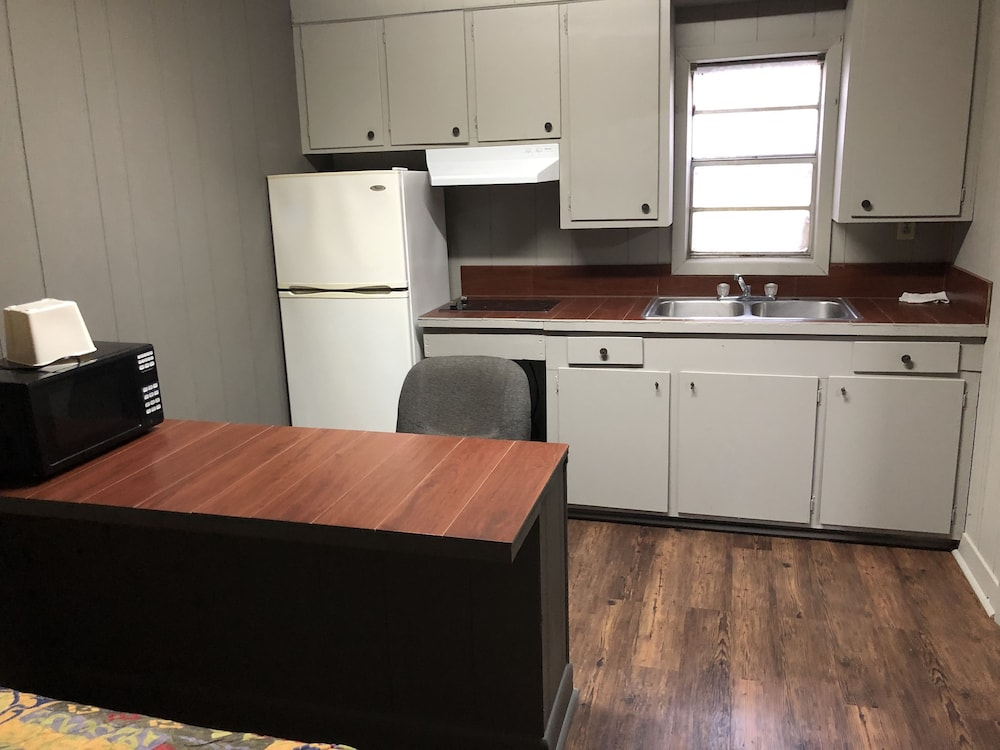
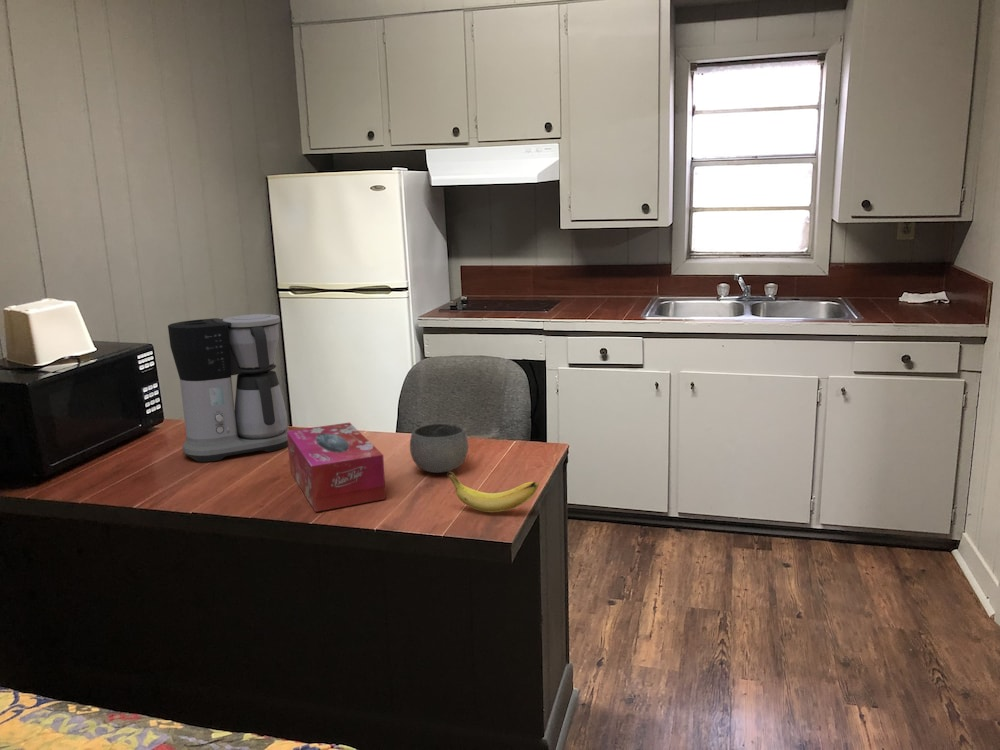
+ banana [446,471,539,513]
+ tissue box [287,421,387,513]
+ bowl [409,422,470,474]
+ coffee maker [167,313,291,463]
